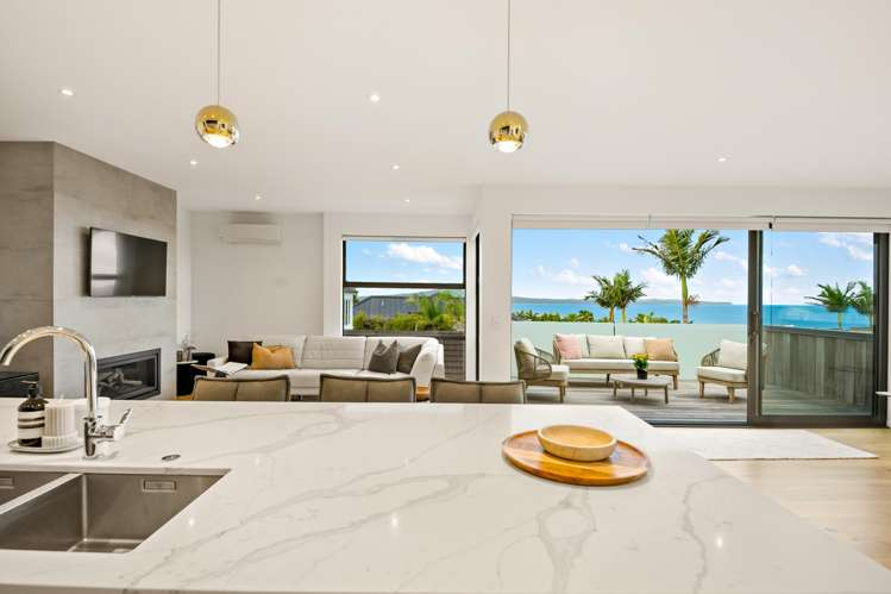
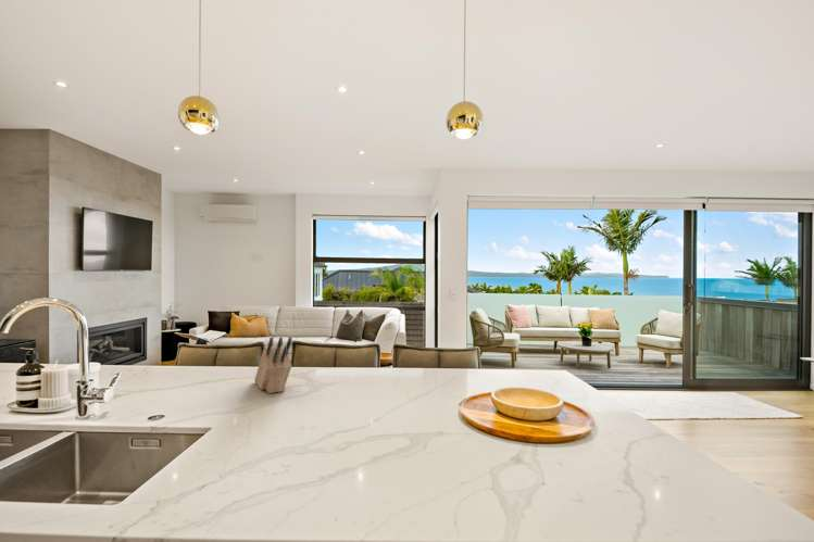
+ knife block [253,336,293,394]
